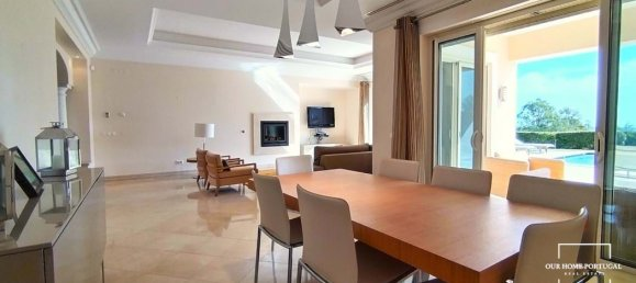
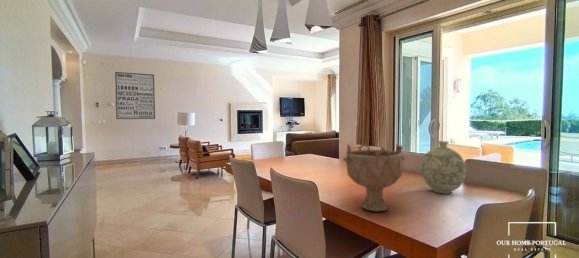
+ decorative bowl [342,141,406,213]
+ wall art [114,71,156,120]
+ decorative vase [420,140,467,194]
